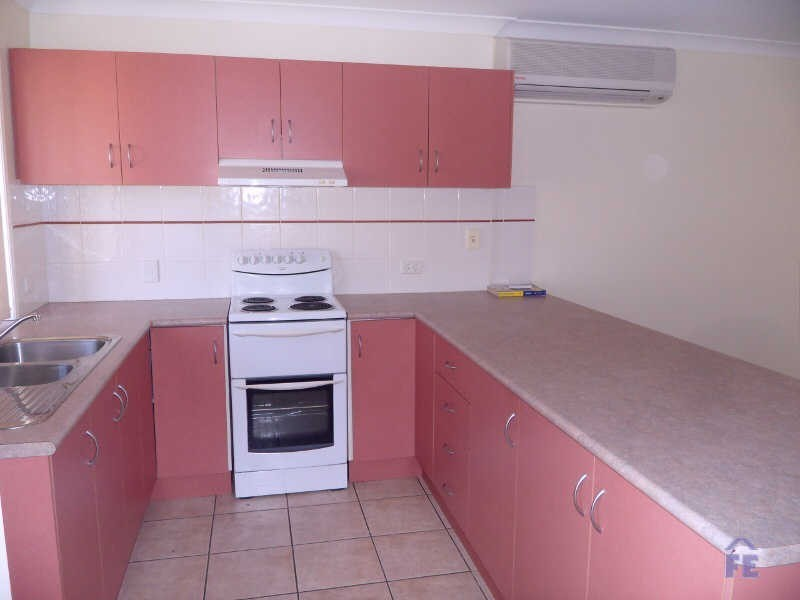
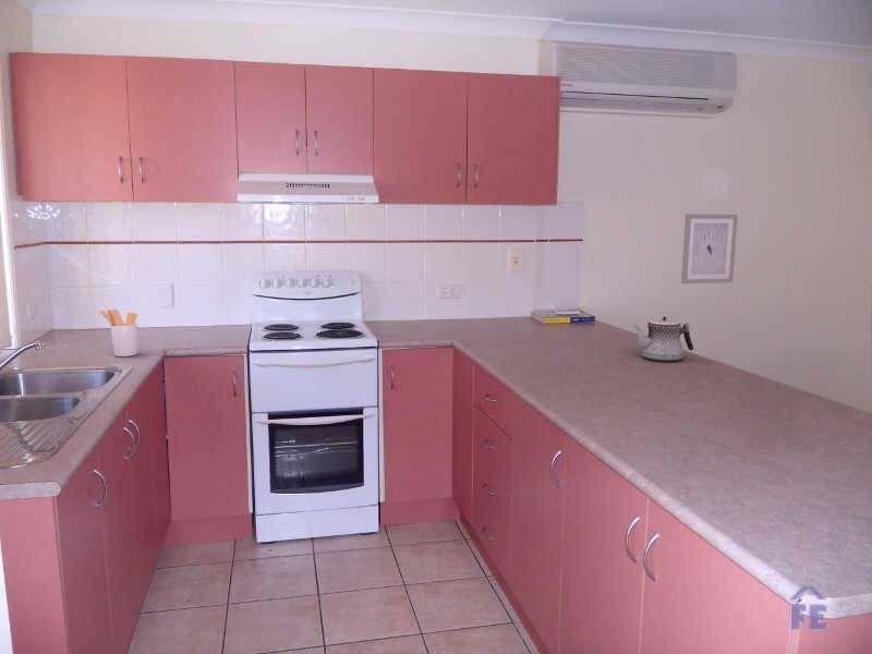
+ utensil holder [99,308,138,358]
+ wall art [680,214,739,284]
+ teapot [631,316,694,363]
